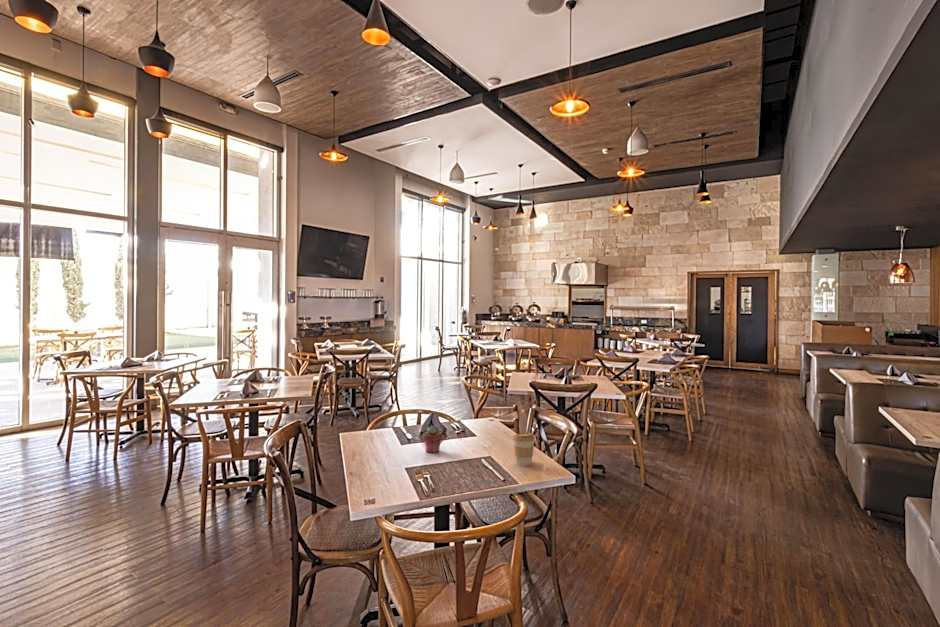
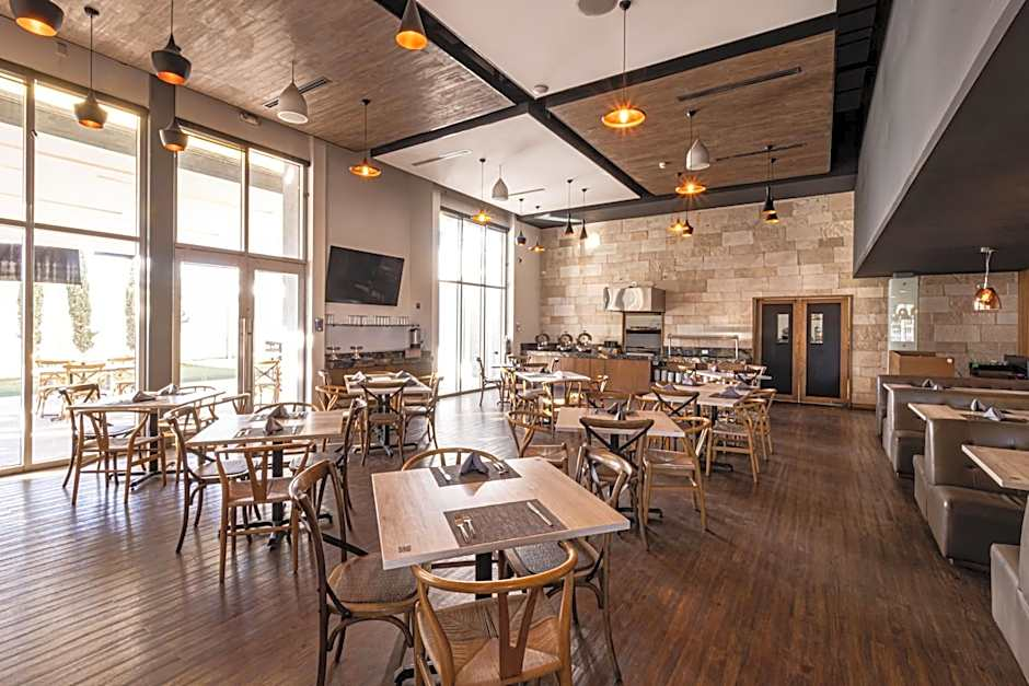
- potted succulent [422,425,443,454]
- coffee cup [512,432,535,467]
